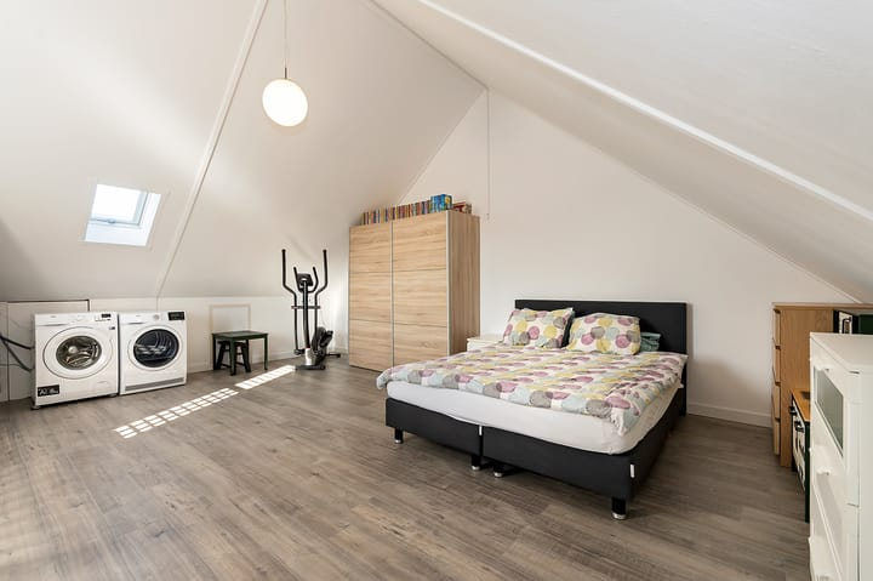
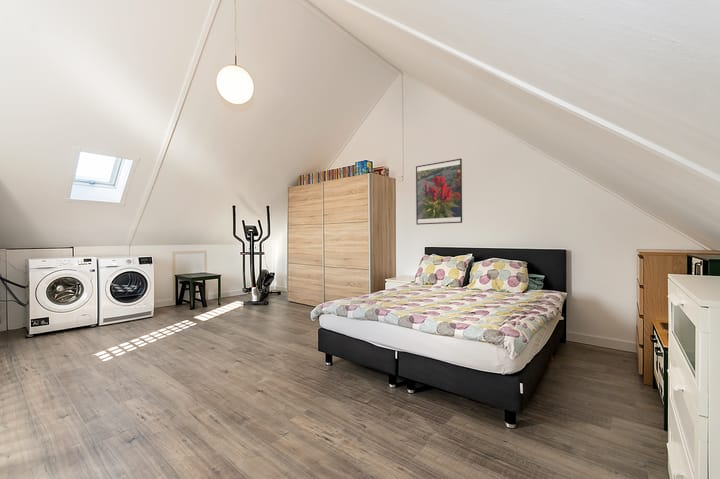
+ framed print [415,158,463,226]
